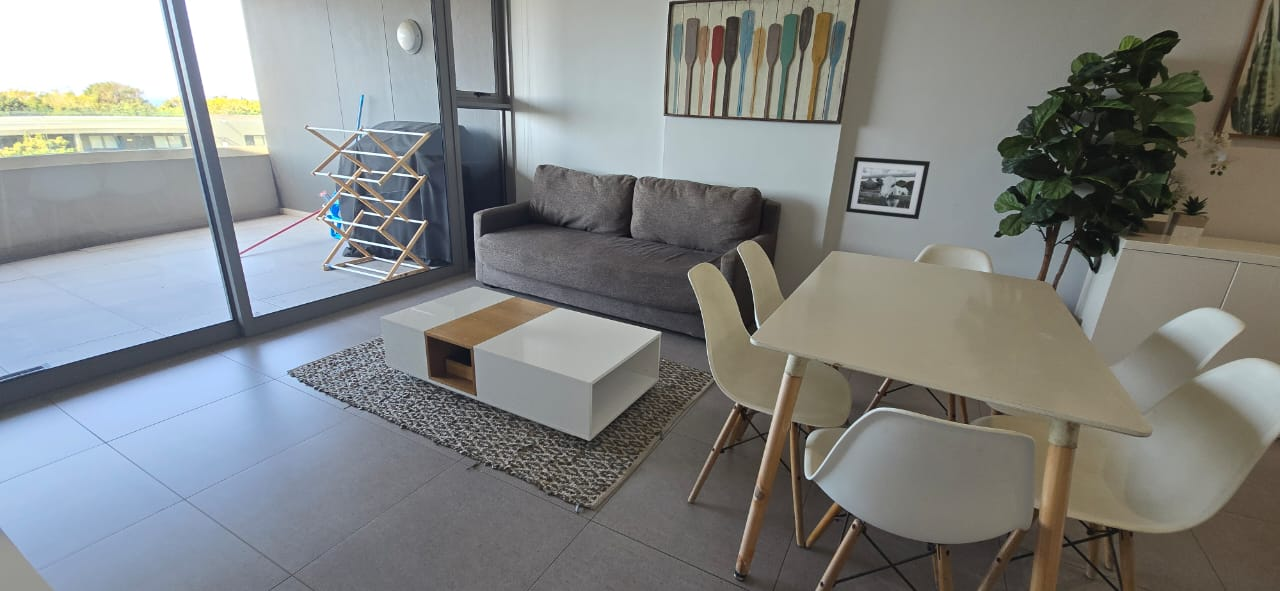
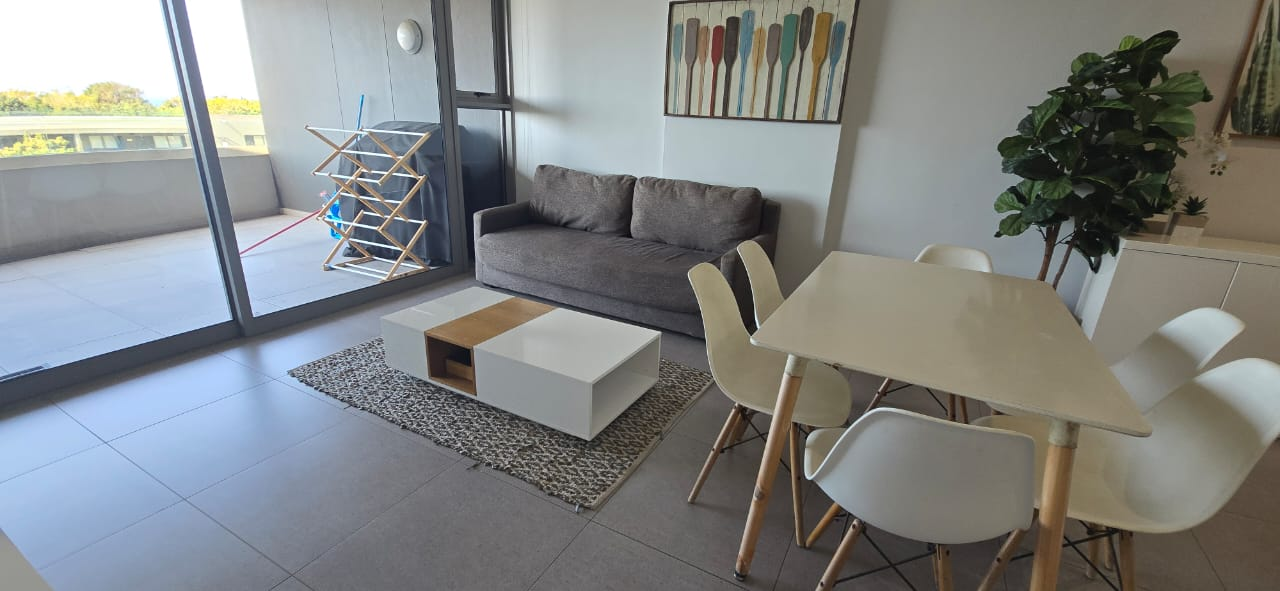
- picture frame [845,156,931,220]
